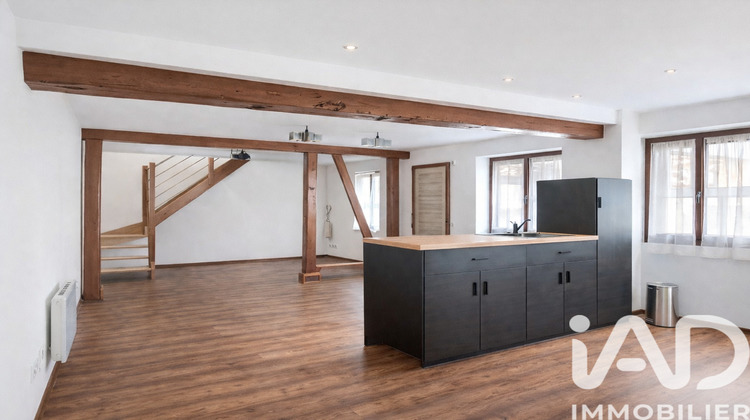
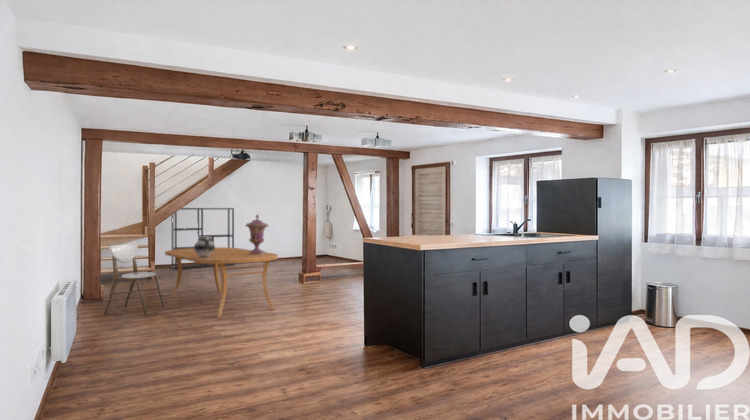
+ dining table [164,247,279,319]
+ shelving unit [171,207,235,270]
+ dining chair [103,240,166,316]
+ decorative urn [244,213,270,255]
+ ceramic pot [193,236,216,258]
